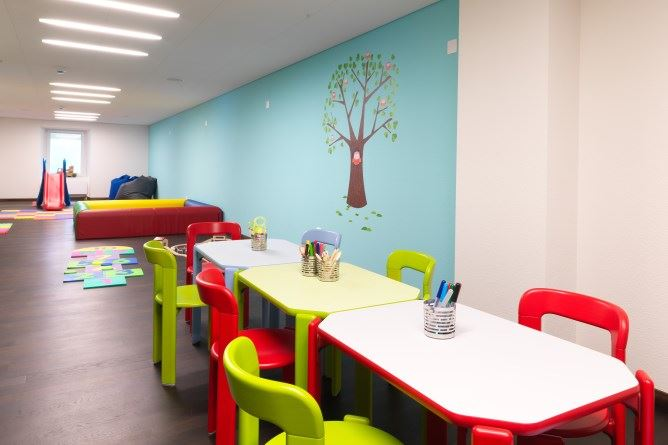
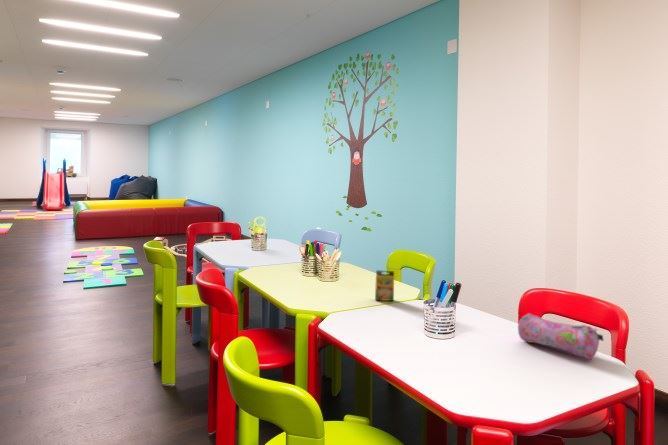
+ crayon box [374,269,395,302]
+ pencil case [517,313,605,360]
